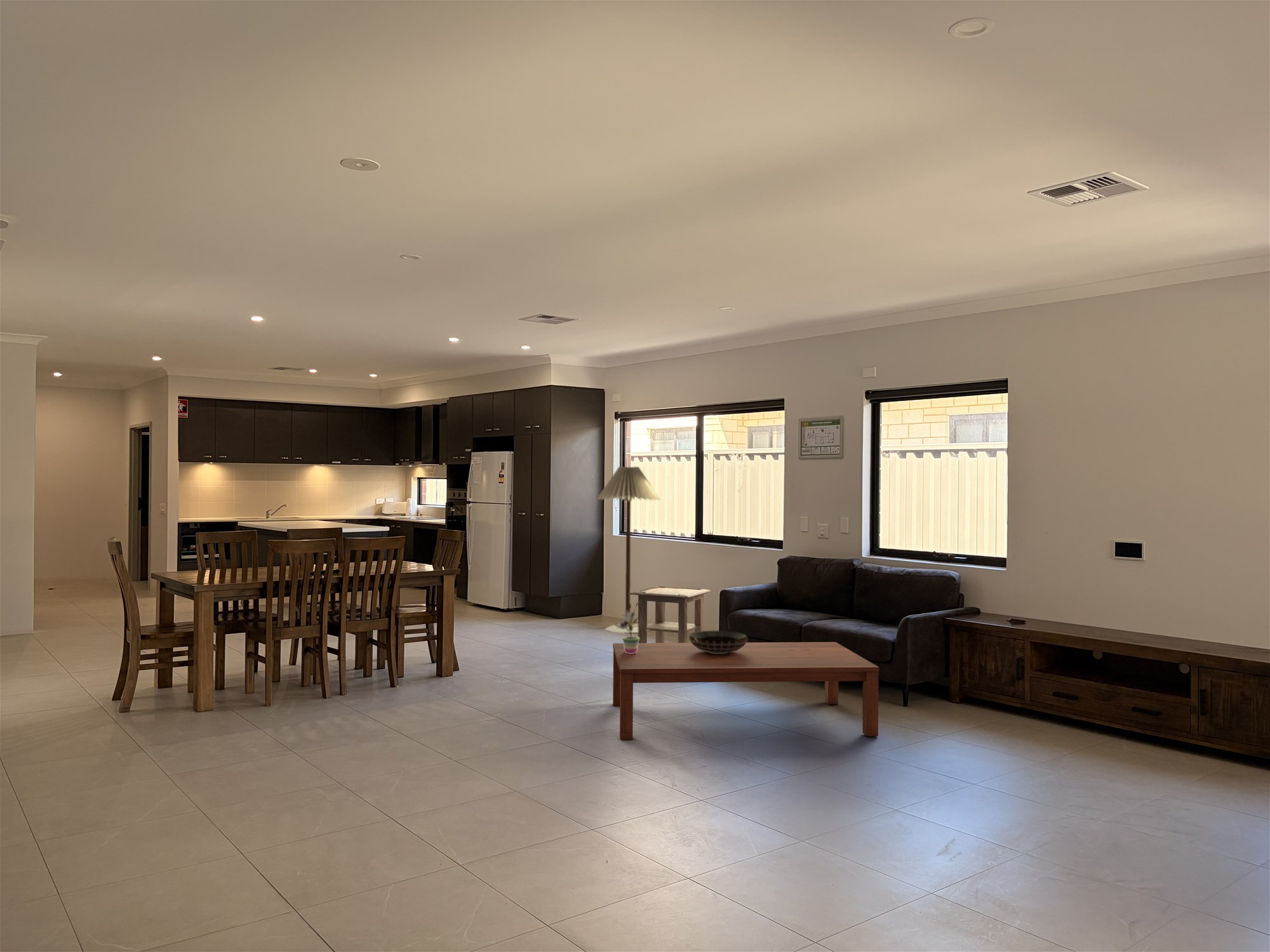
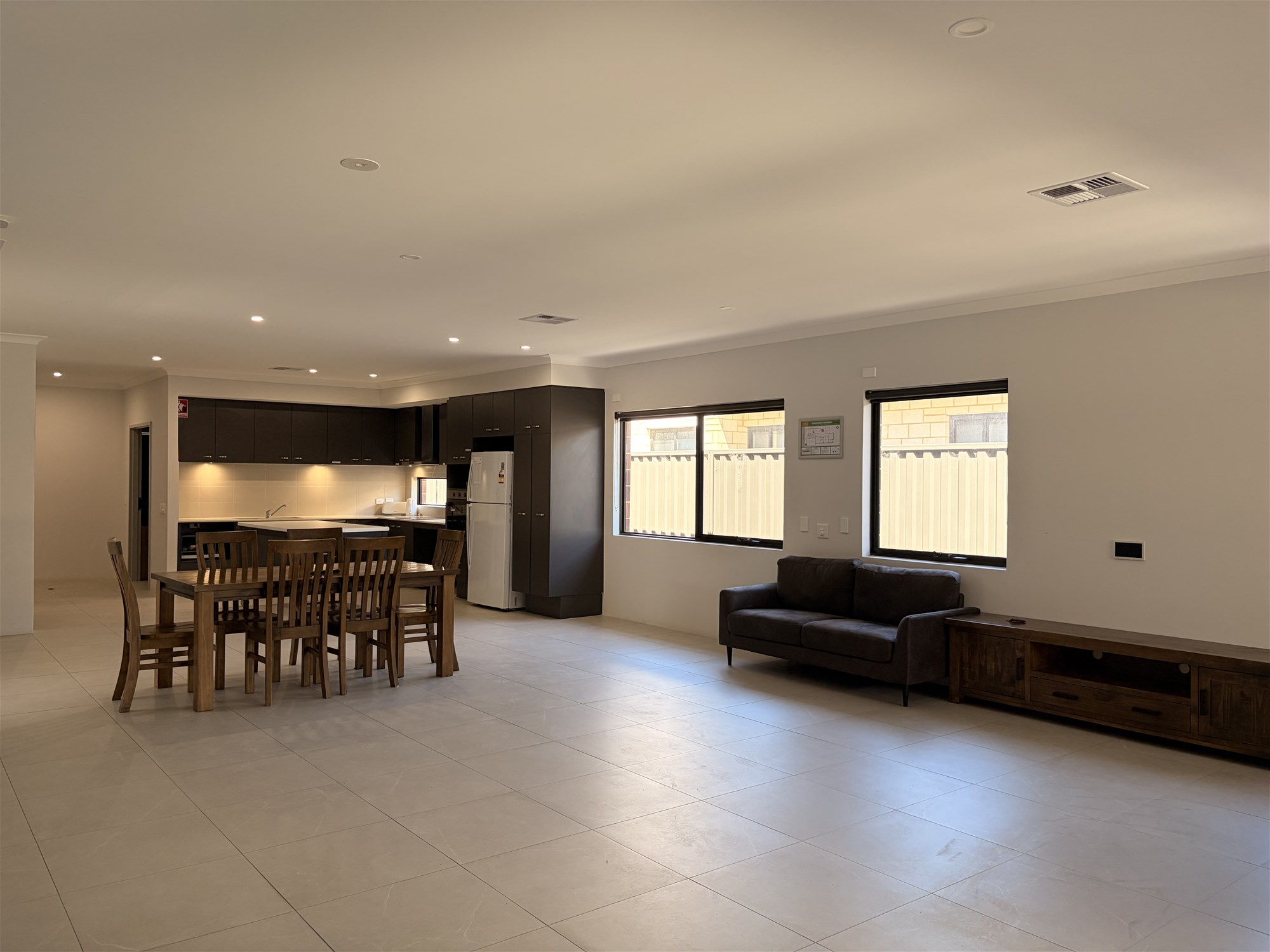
- coffee table [612,642,879,741]
- potted plant [617,601,639,654]
- decorative bowl [688,630,749,654]
- floor lamp [596,466,662,633]
- side table [629,586,712,643]
